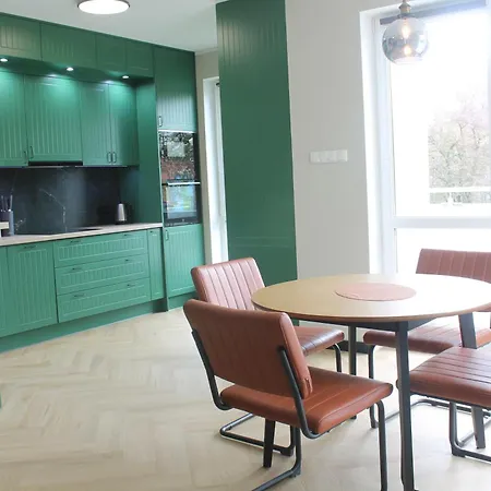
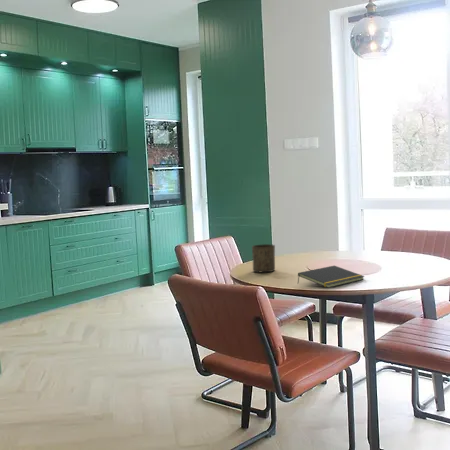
+ cup [251,243,276,273]
+ notepad [296,265,365,289]
